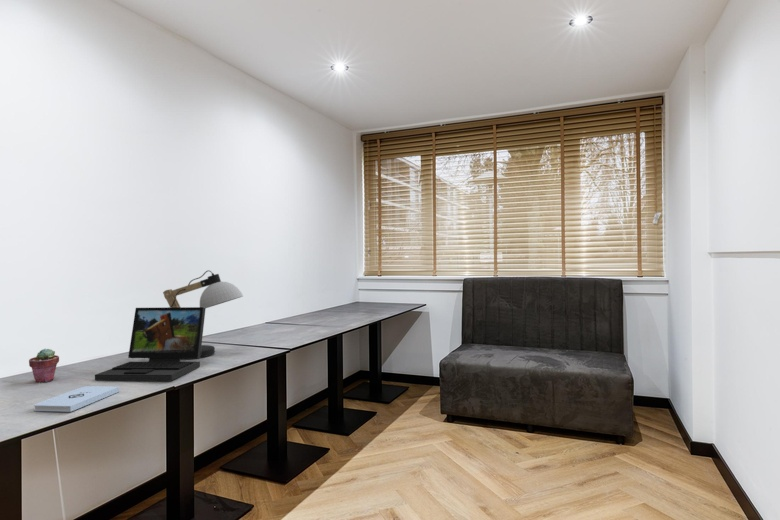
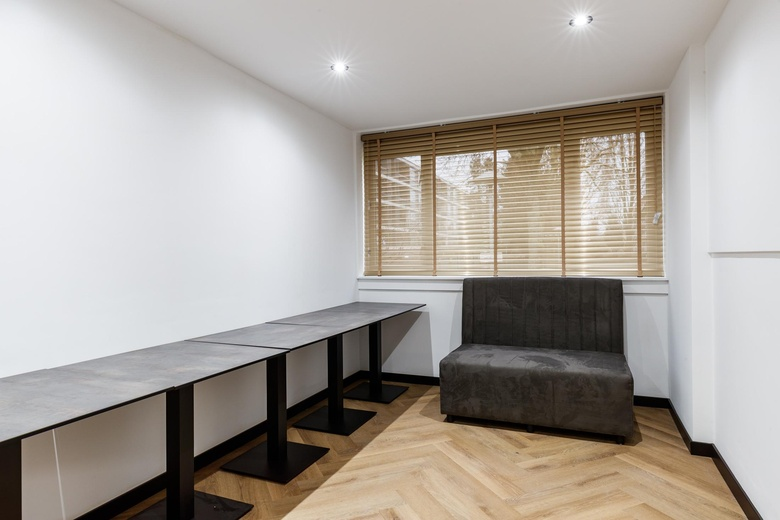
- desk lamp [162,269,244,360]
- potted succulent [28,348,60,383]
- notepad [33,385,120,413]
- laptop [94,306,206,382]
